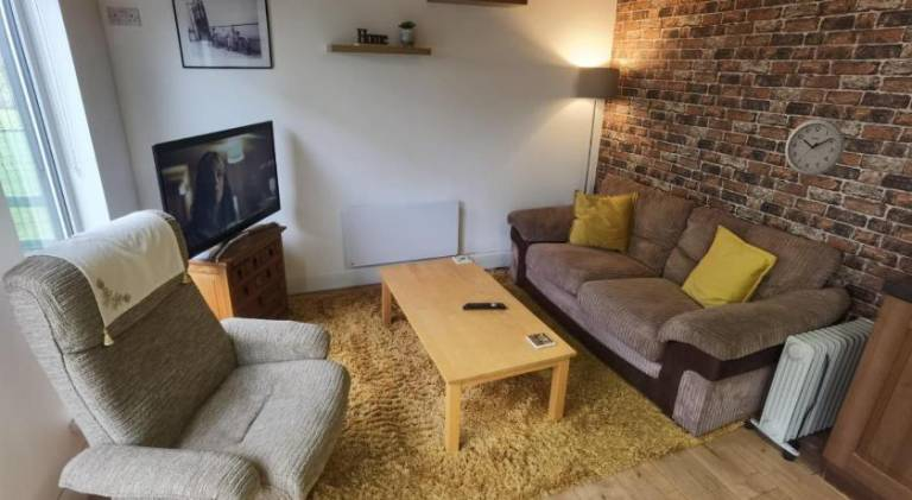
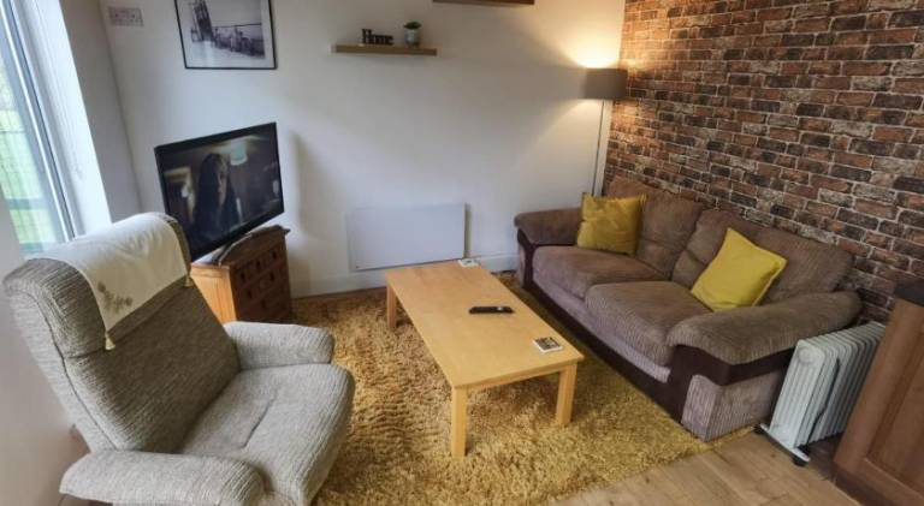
- wall clock [784,118,846,177]
